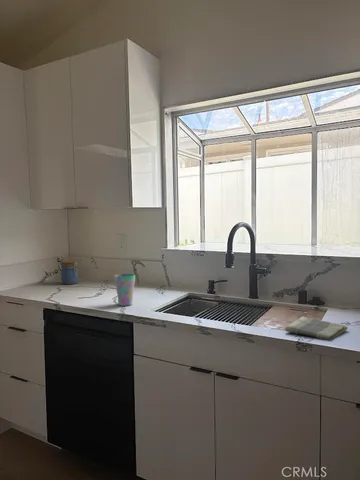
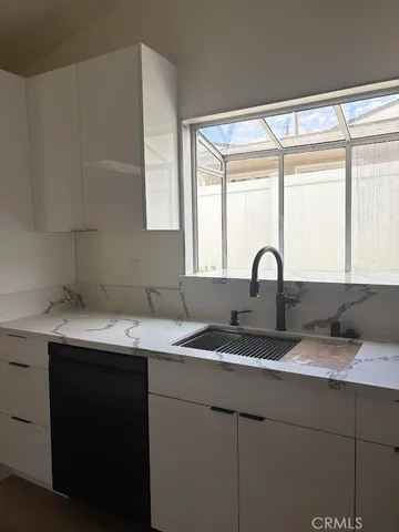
- jar [60,260,79,285]
- cup [113,273,136,307]
- dish towel [284,316,349,341]
